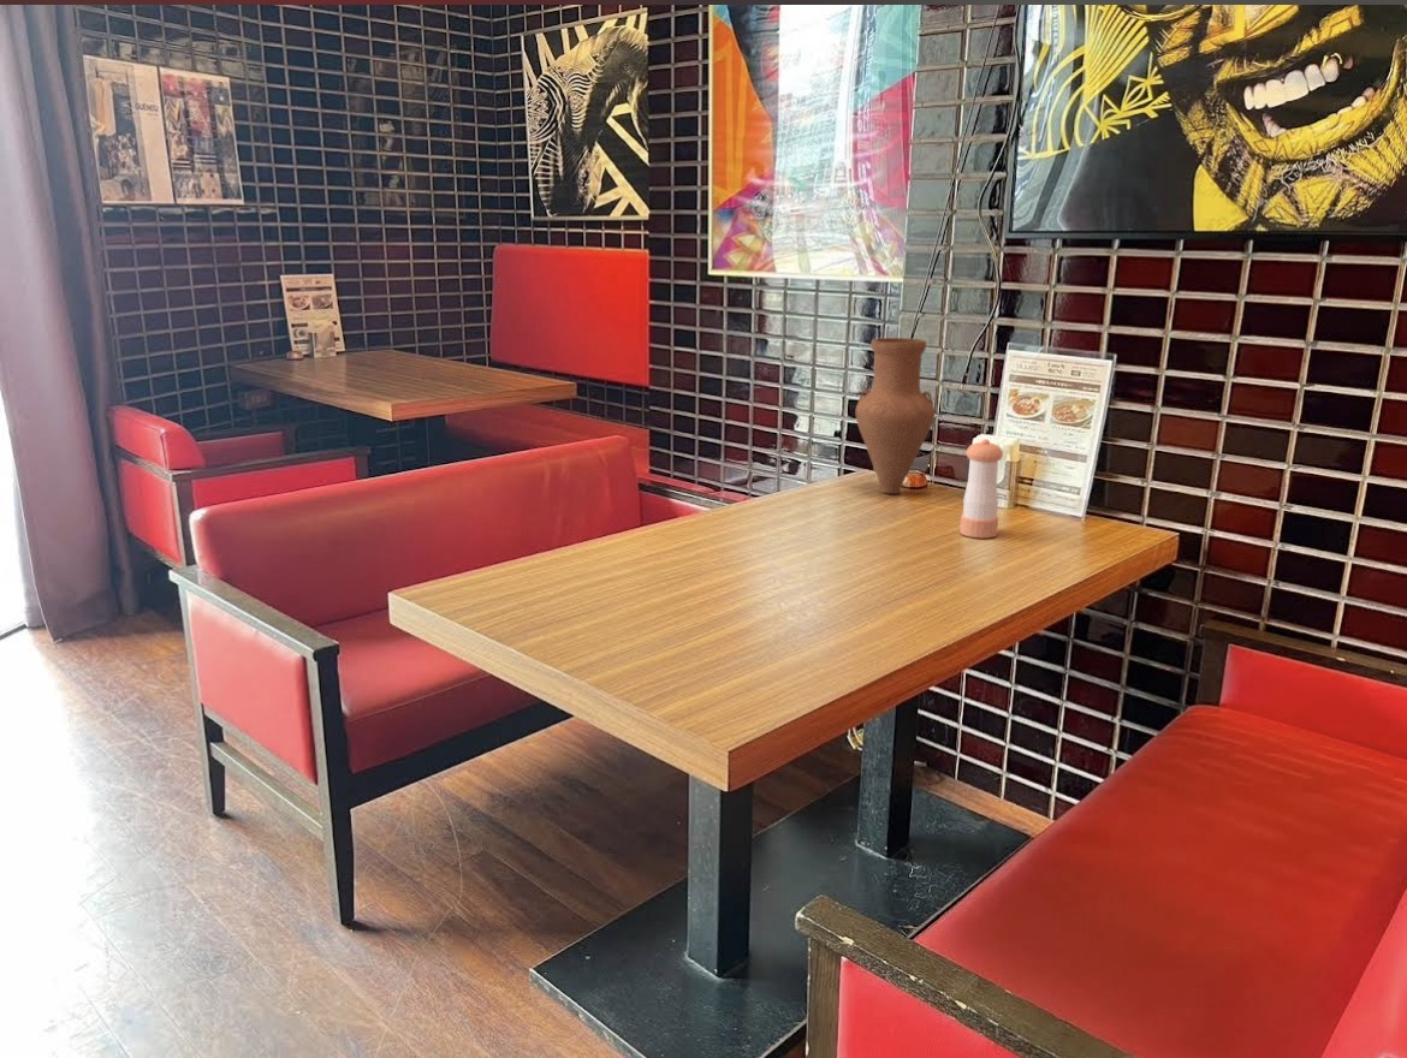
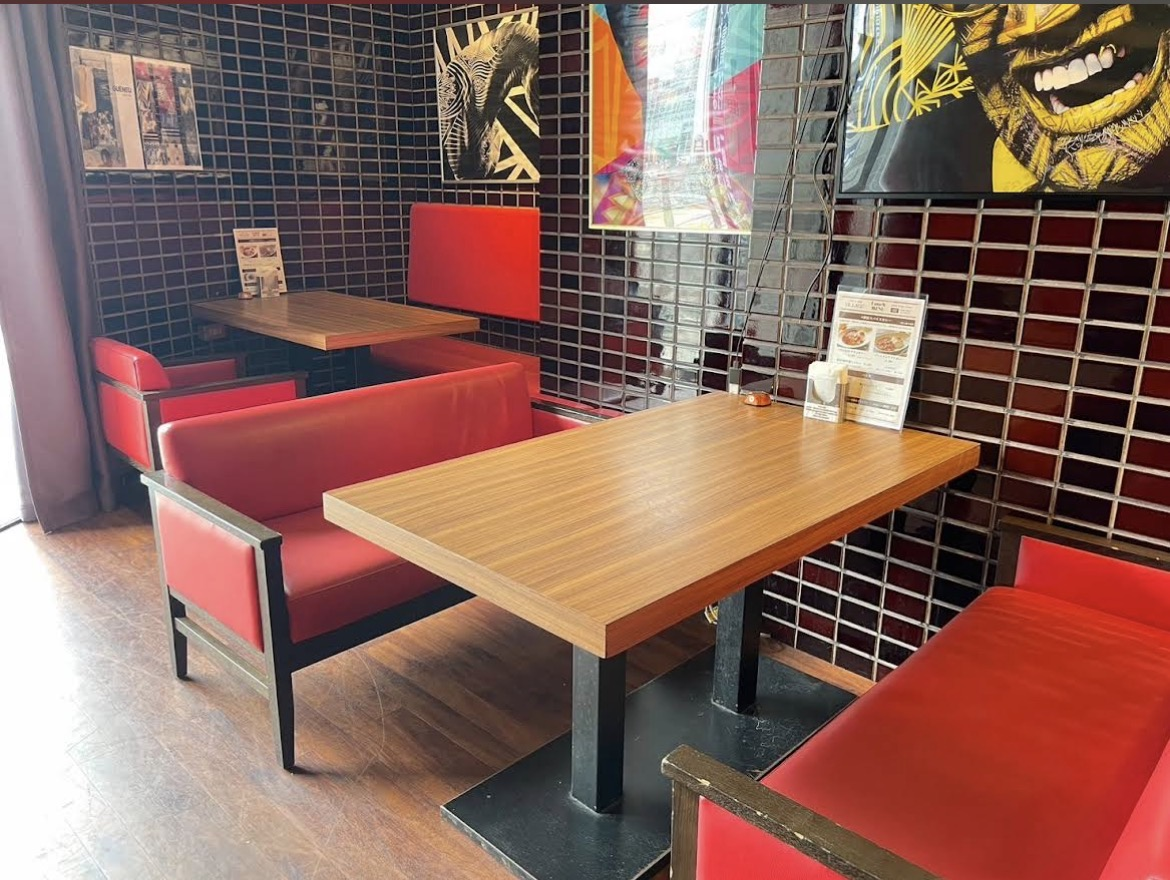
- pepper shaker [958,438,1004,539]
- vase [854,337,936,495]
